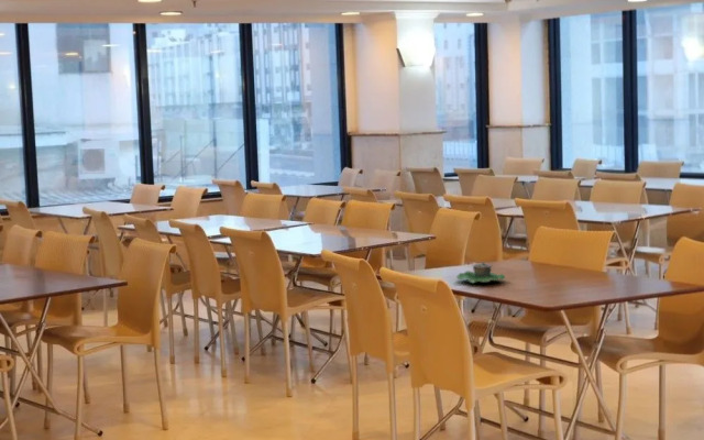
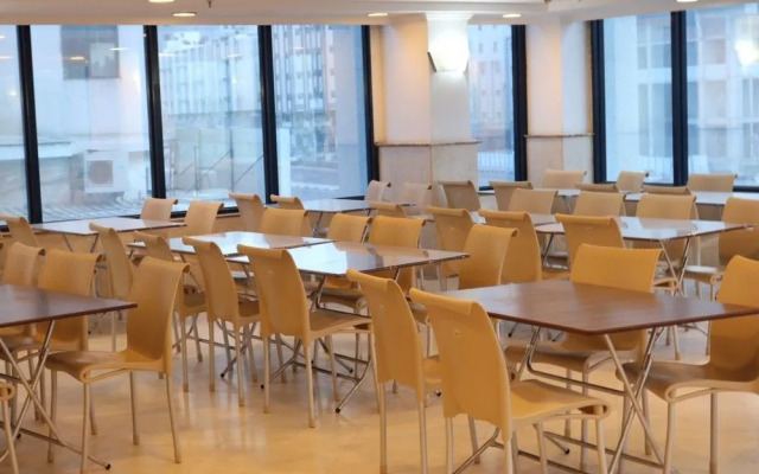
- succulent planter [455,261,506,284]
